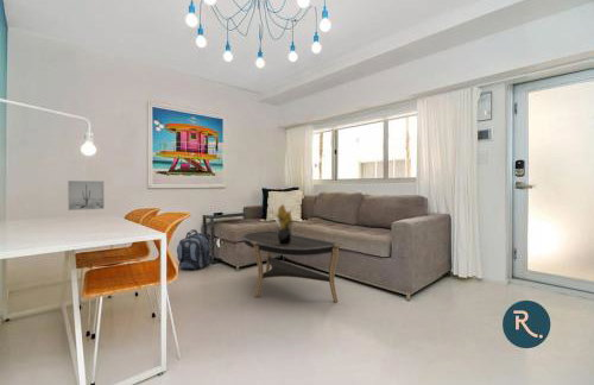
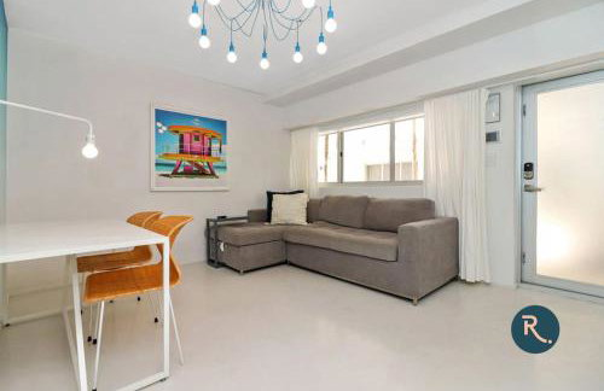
- potted plant [271,203,297,245]
- coffee table [240,229,343,303]
- wall art [67,179,106,212]
- backpack [176,228,214,271]
